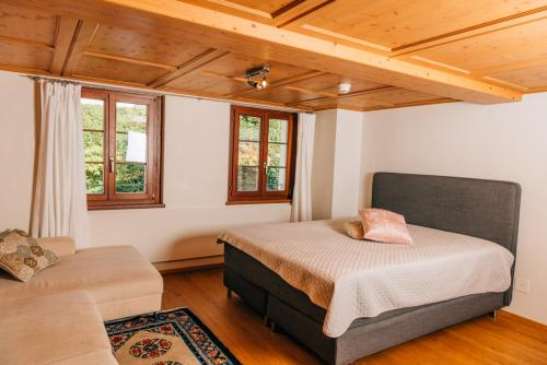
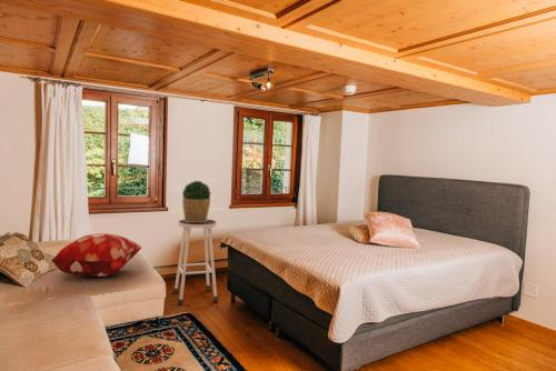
+ decorative pillow [51,232,142,278]
+ potted plant [181,180,212,222]
+ stool [172,218,219,307]
